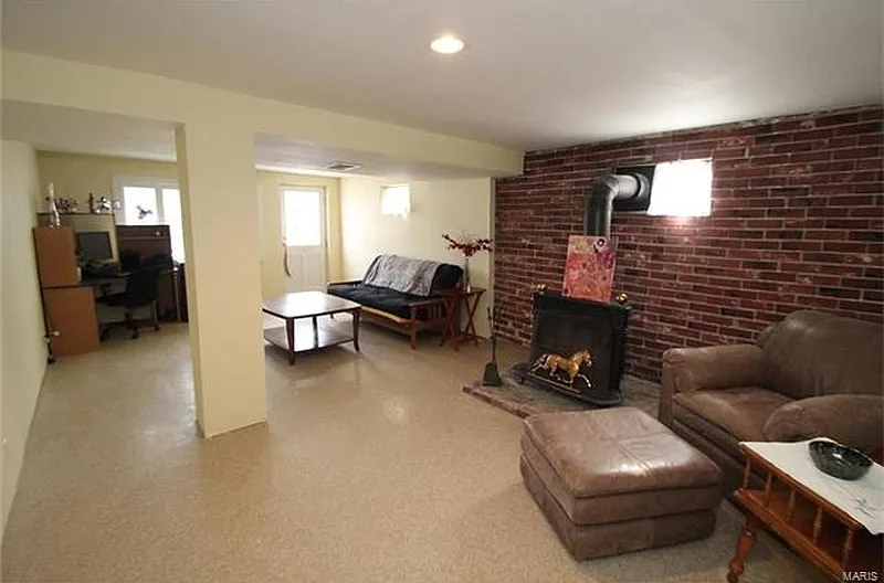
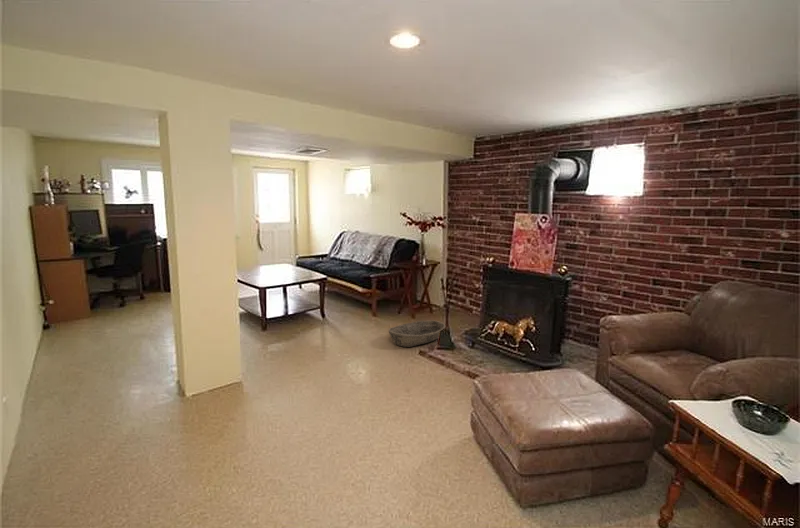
+ basket [387,319,446,348]
